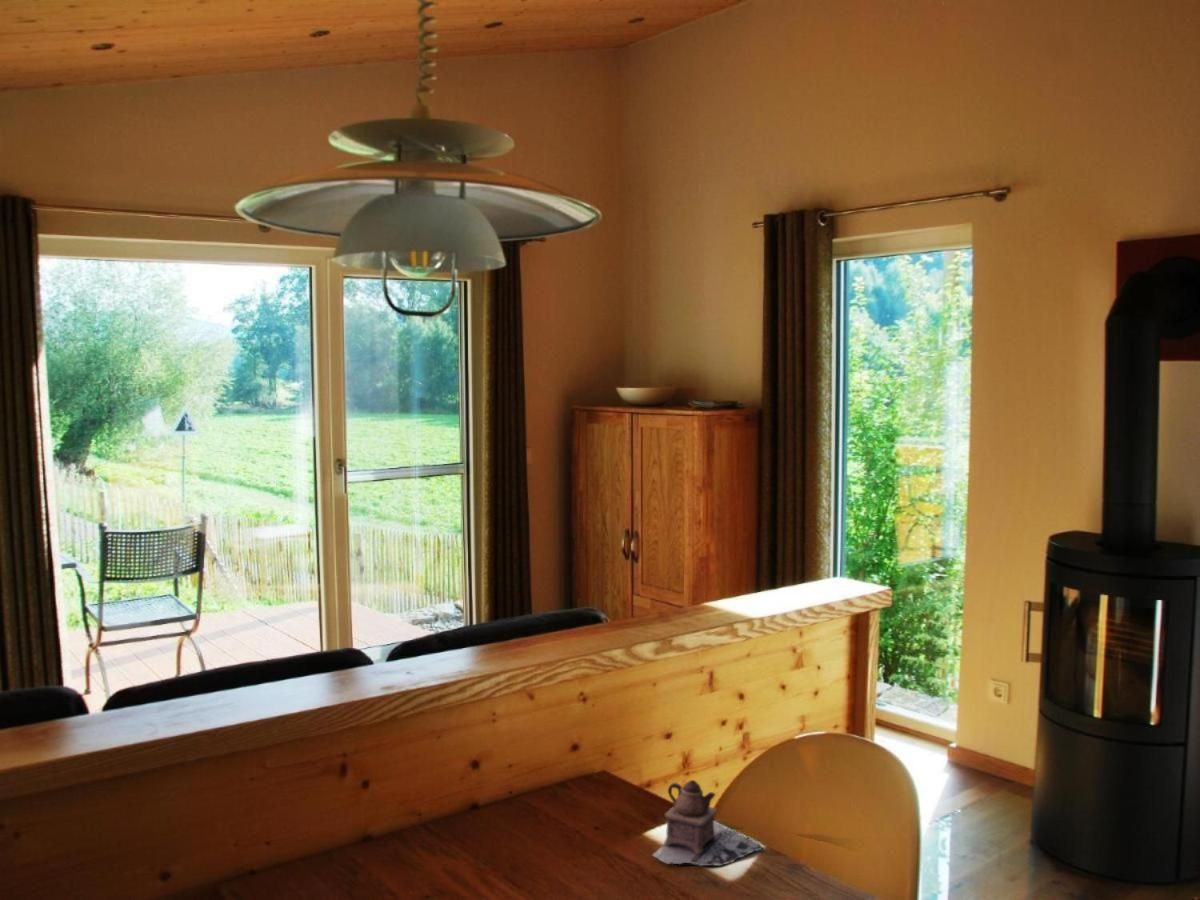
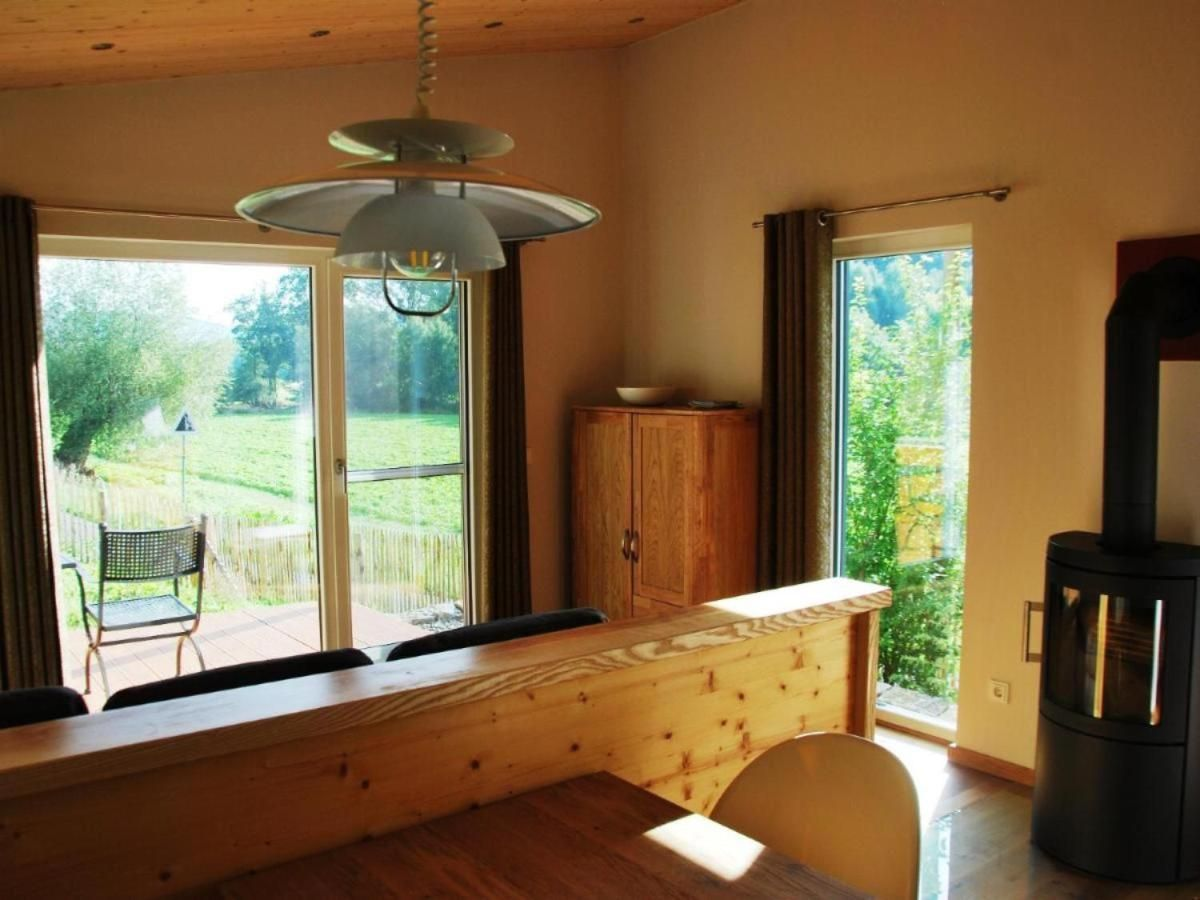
- teapot [650,779,765,867]
